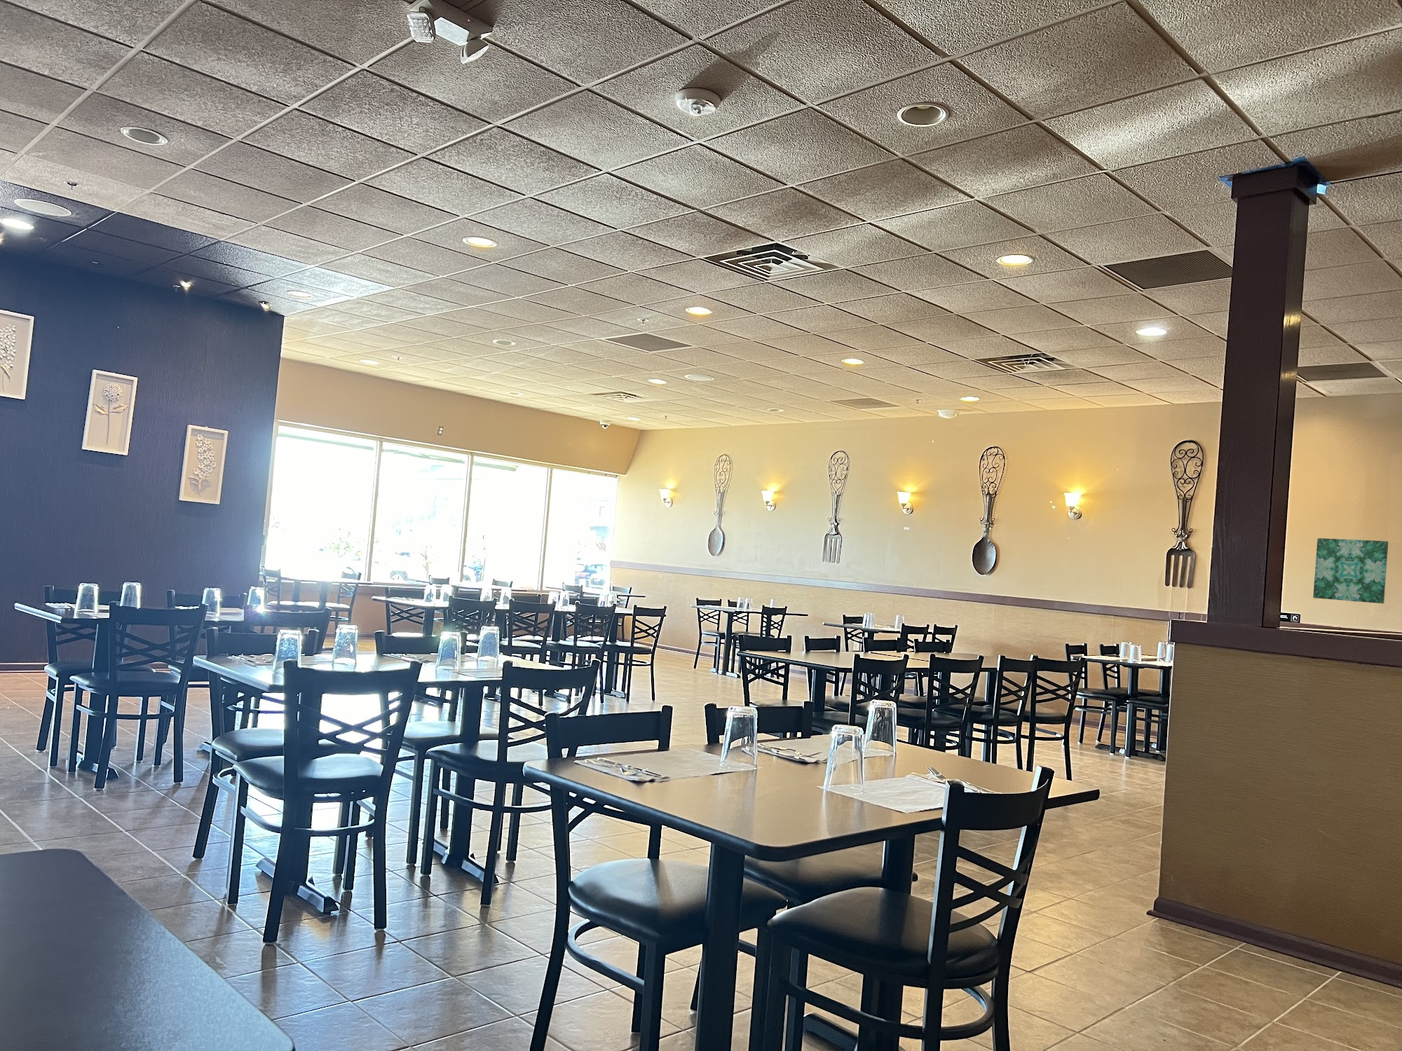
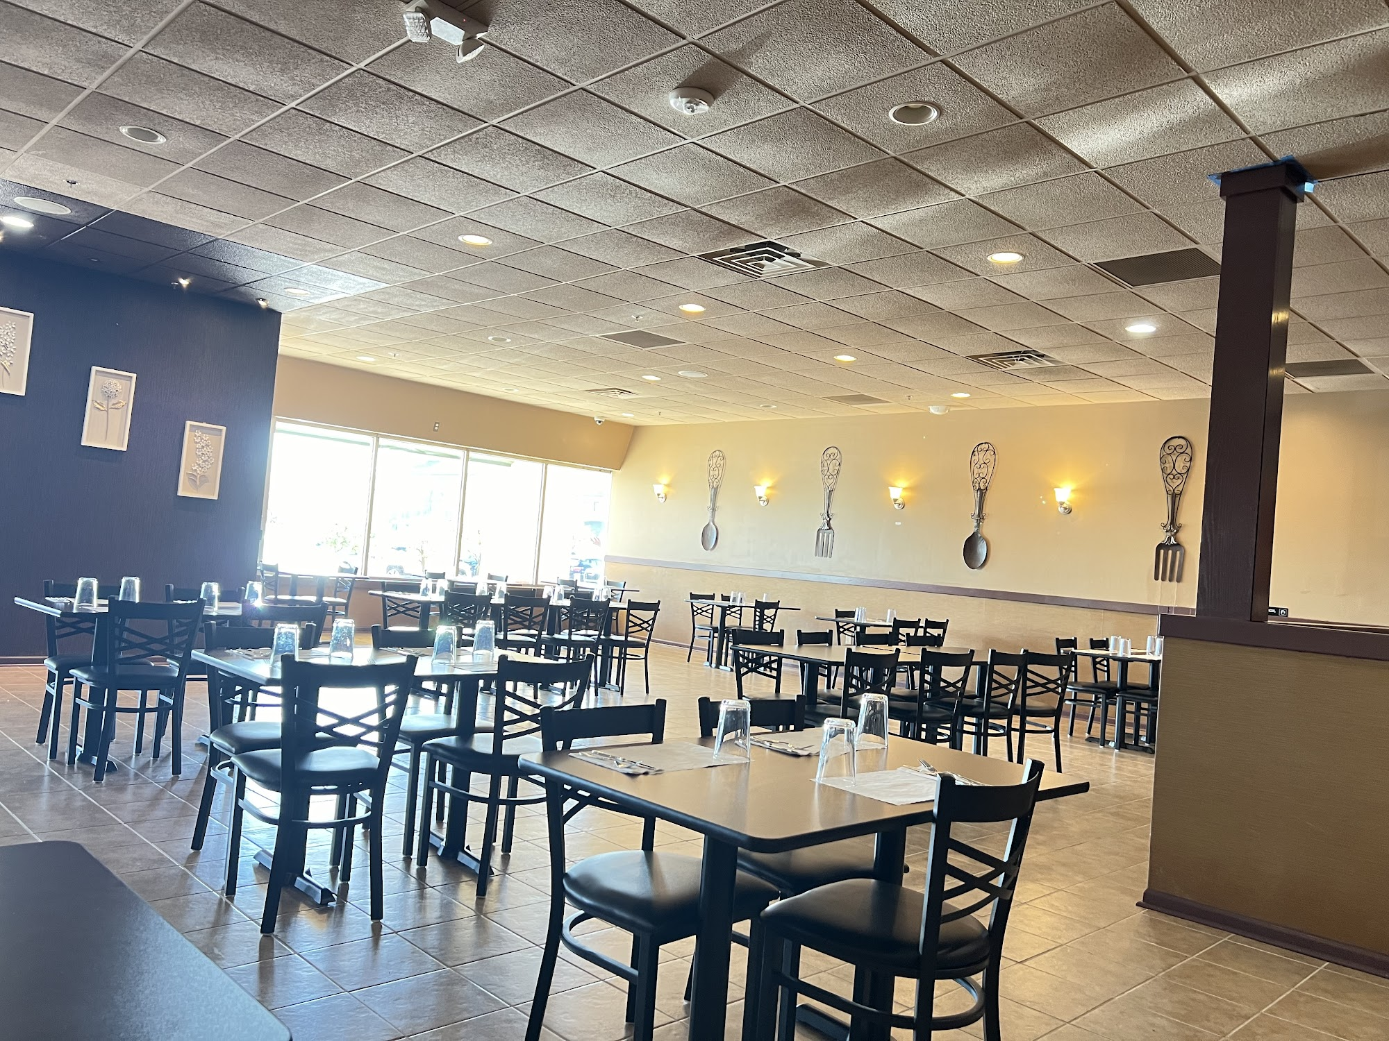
- wall art [1313,538,1390,604]
